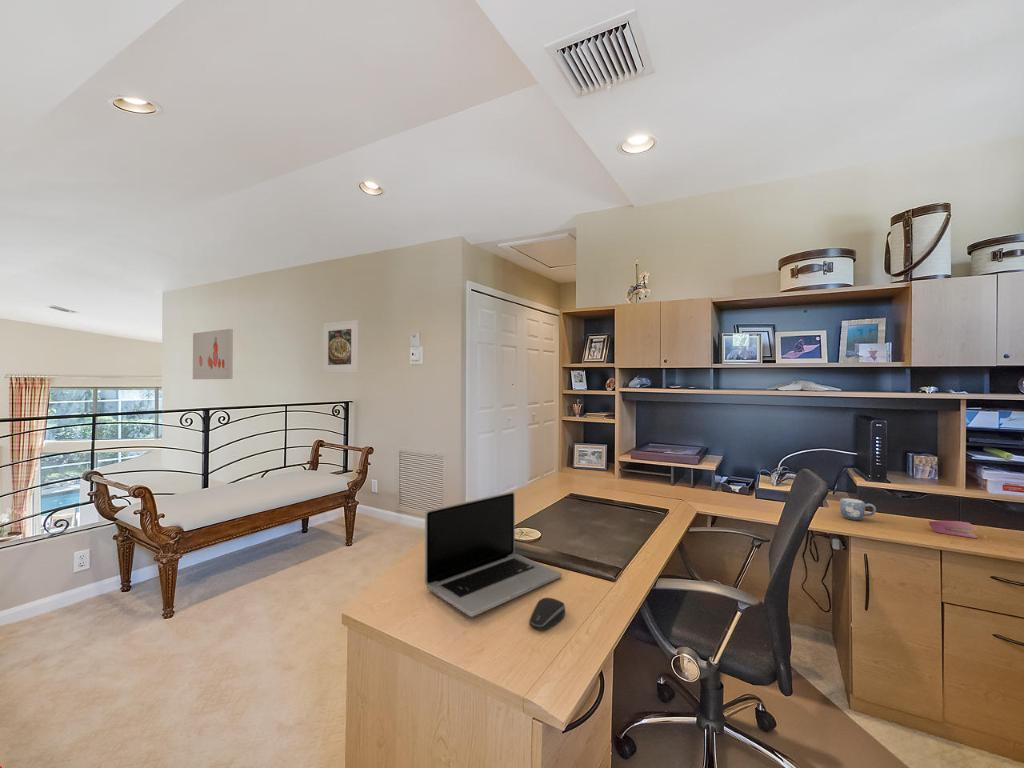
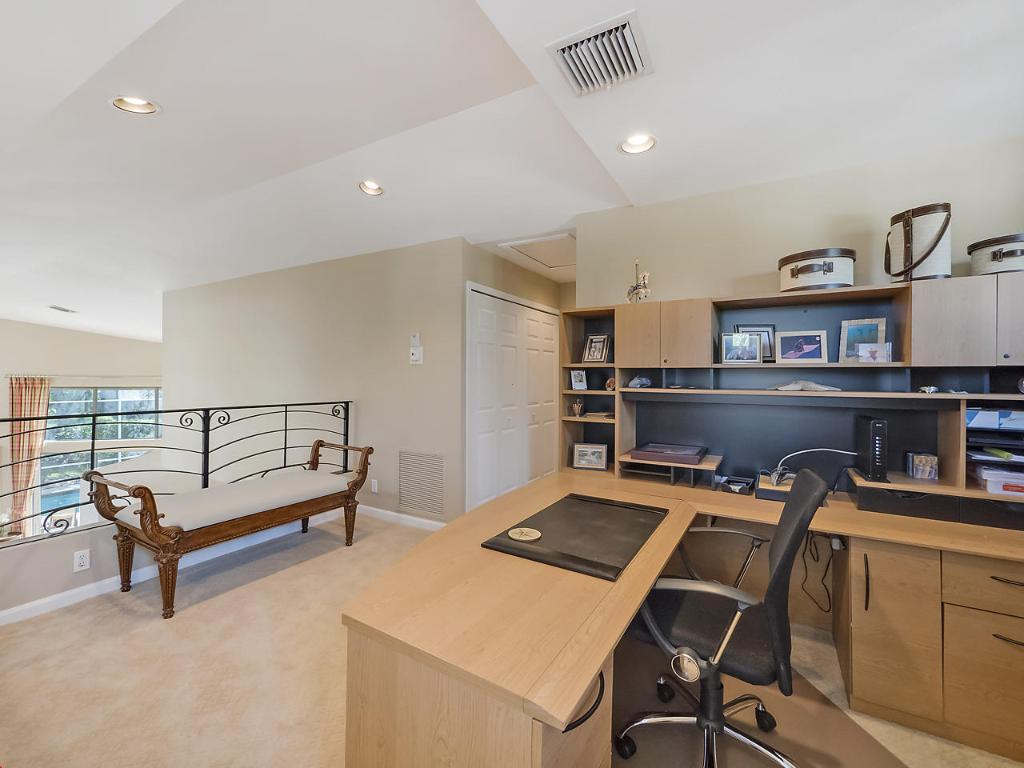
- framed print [322,319,359,374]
- mug [839,497,877,521]
- stapler [927,520,979,539]
- wall art [192,328,234,380]
- computer mouse [528,597,566,631]
- laptop [424,491,563,618]
